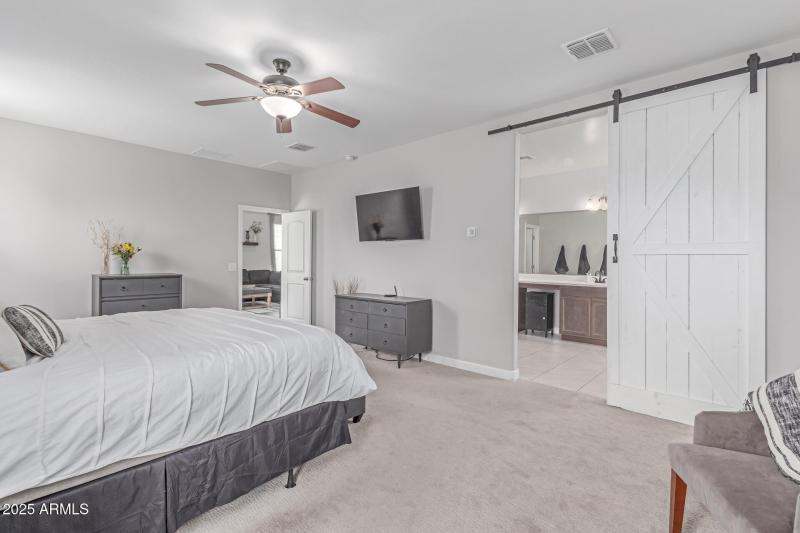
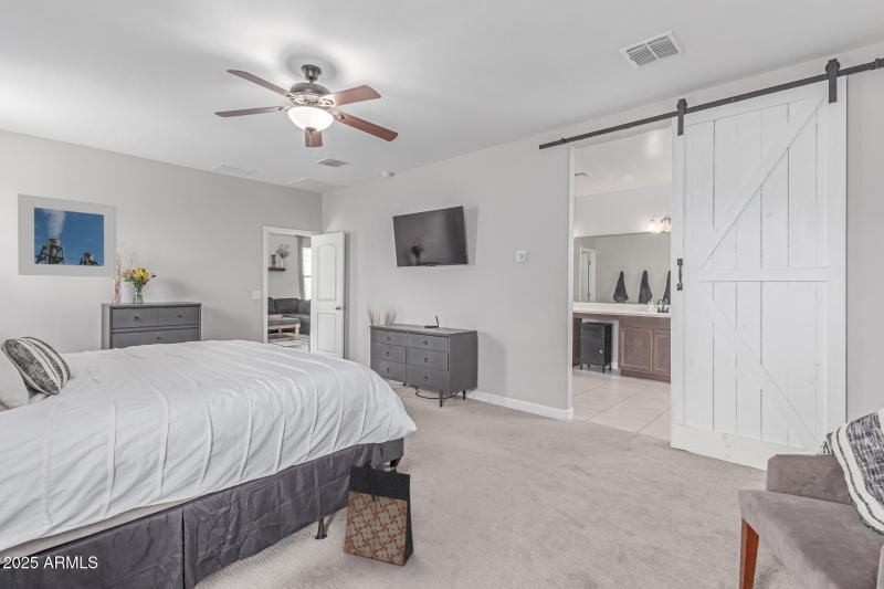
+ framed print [17,193,118,278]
+ bag [343,459,414,567]
